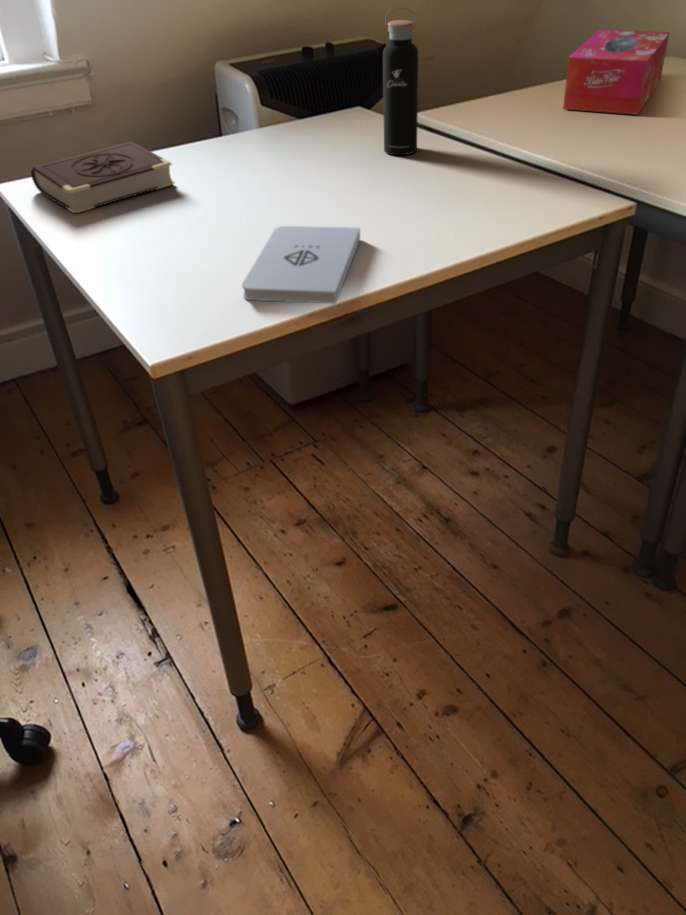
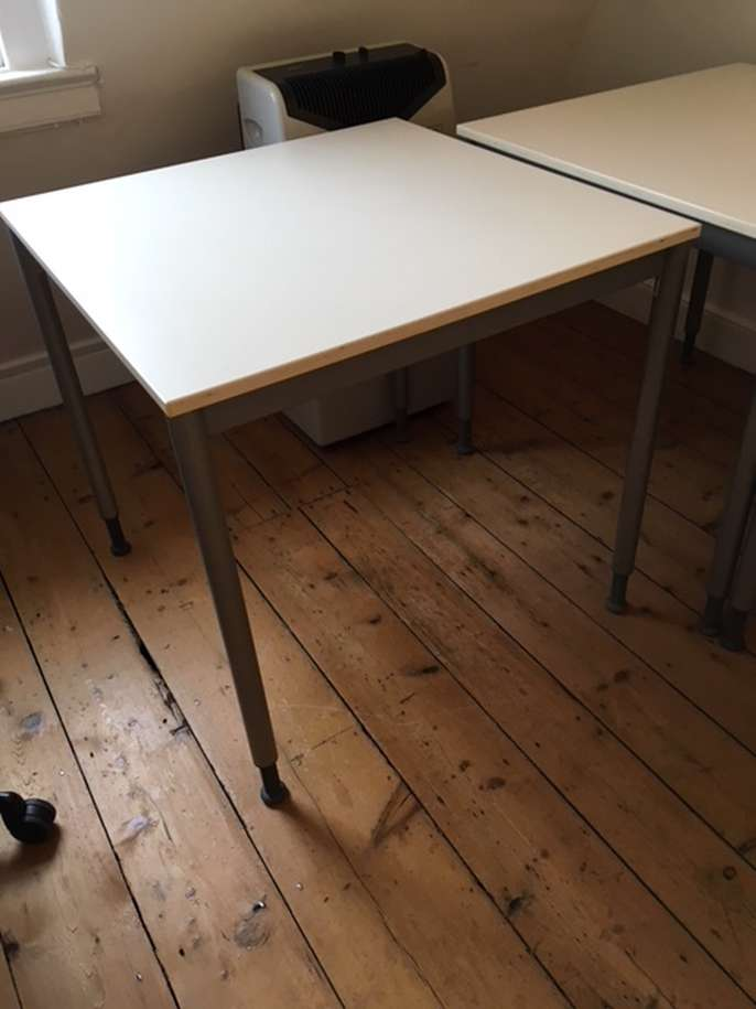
- book [30,141,176,214]
- notepad [241,225,361,304]
- water bottle [382,6,419,156]
- tissue box [562,28,671,116]
